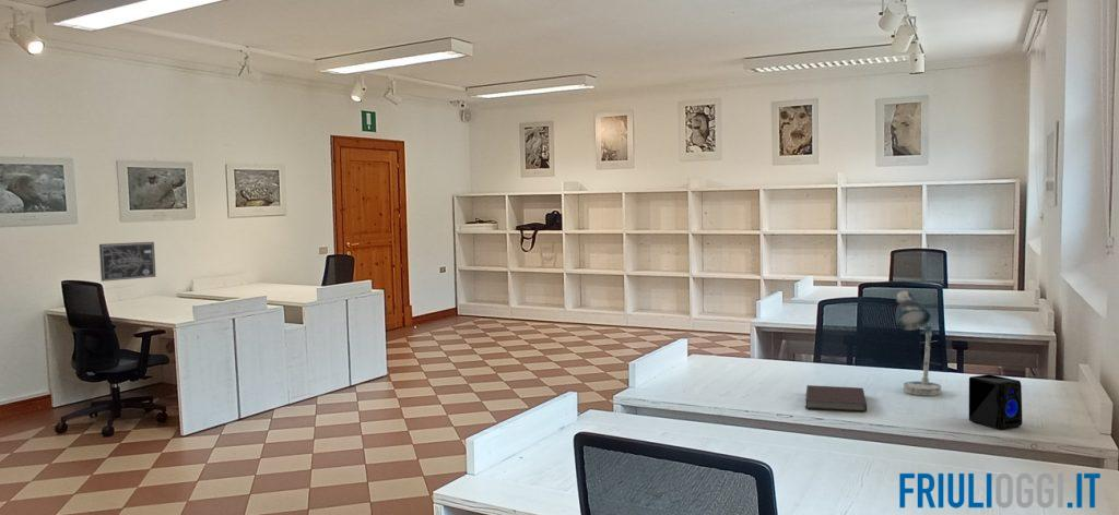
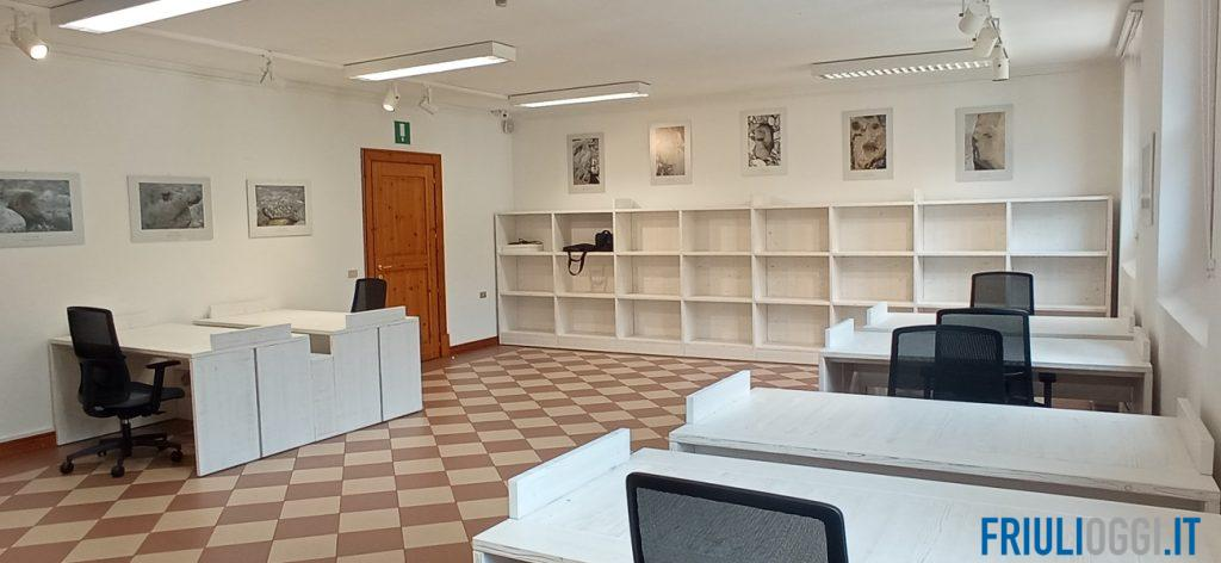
- notebook [804,384,868,412]
- wall art [98,241,157,283]
- desk lamp [895,290,942,397]
- speaker [968,373,1023,430]
